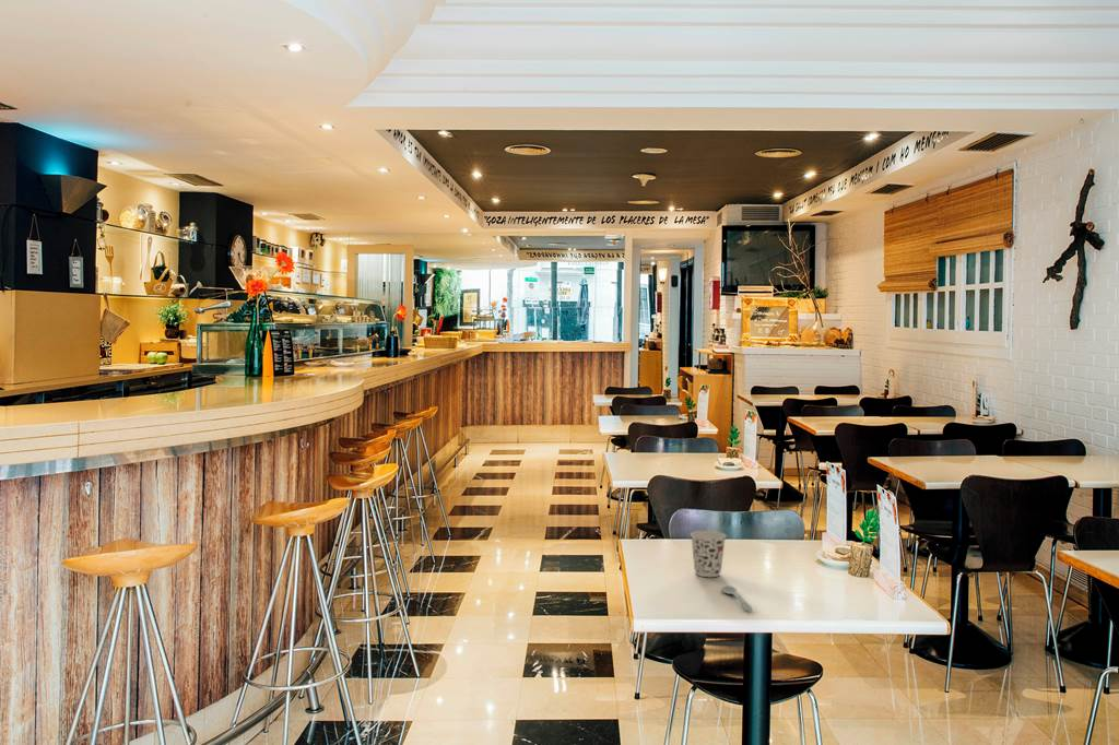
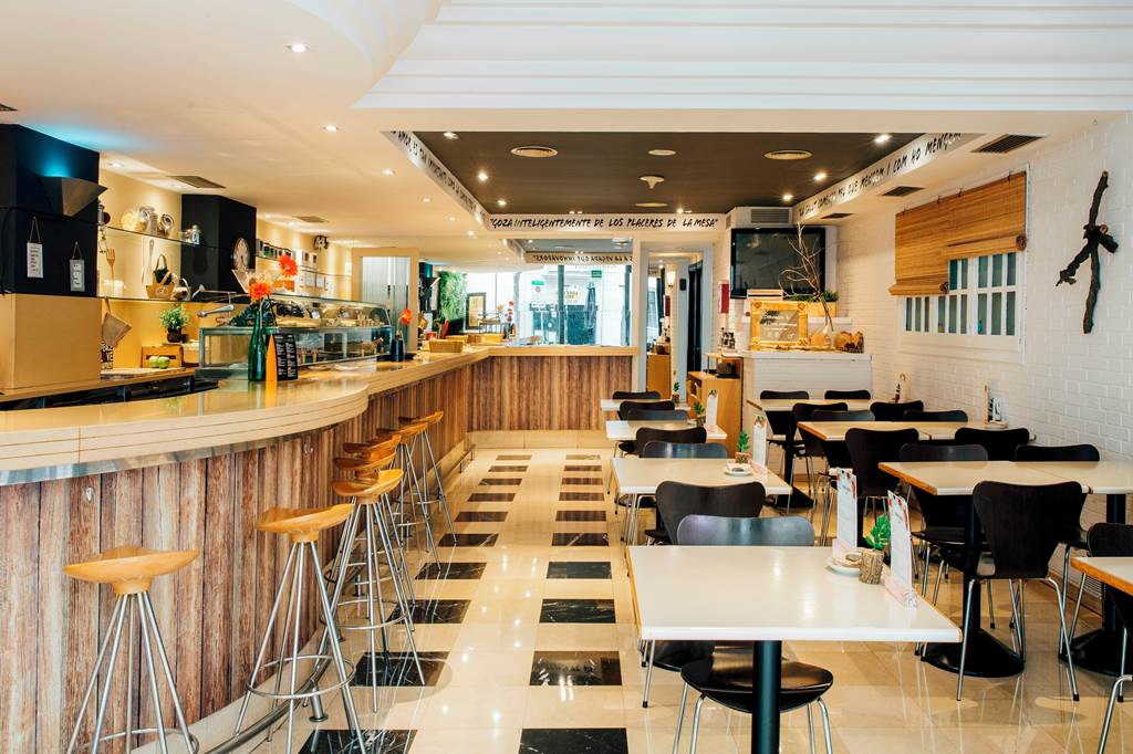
- cup [690,530,727,578]
- spoon [720,586,753,613]
